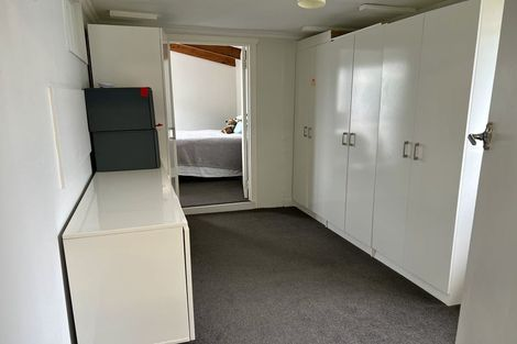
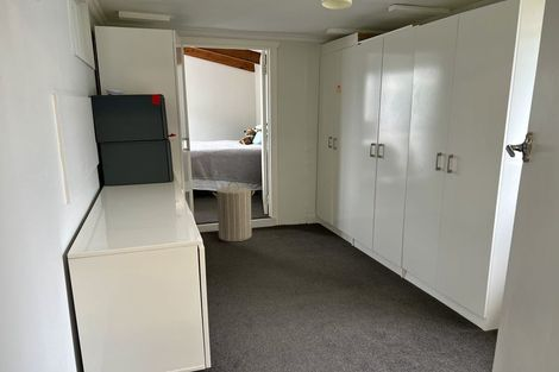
+ laundry hamper [212,181,256,242]
